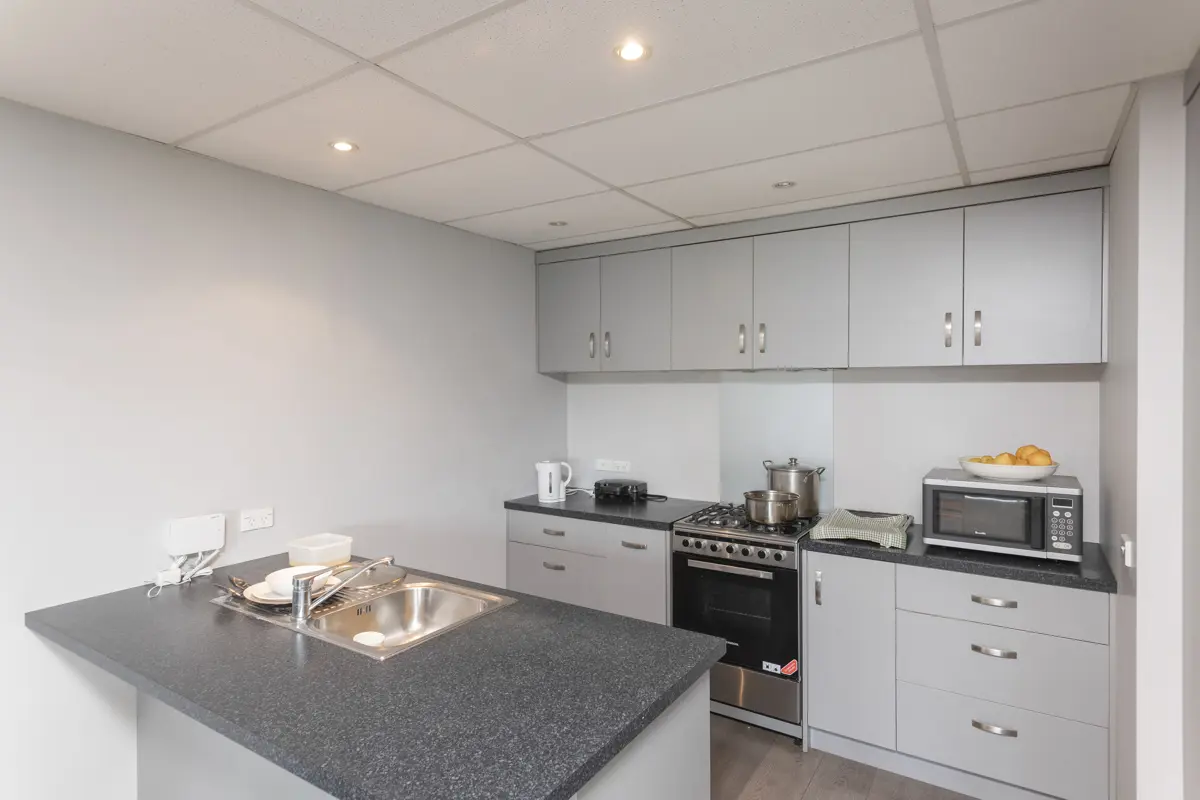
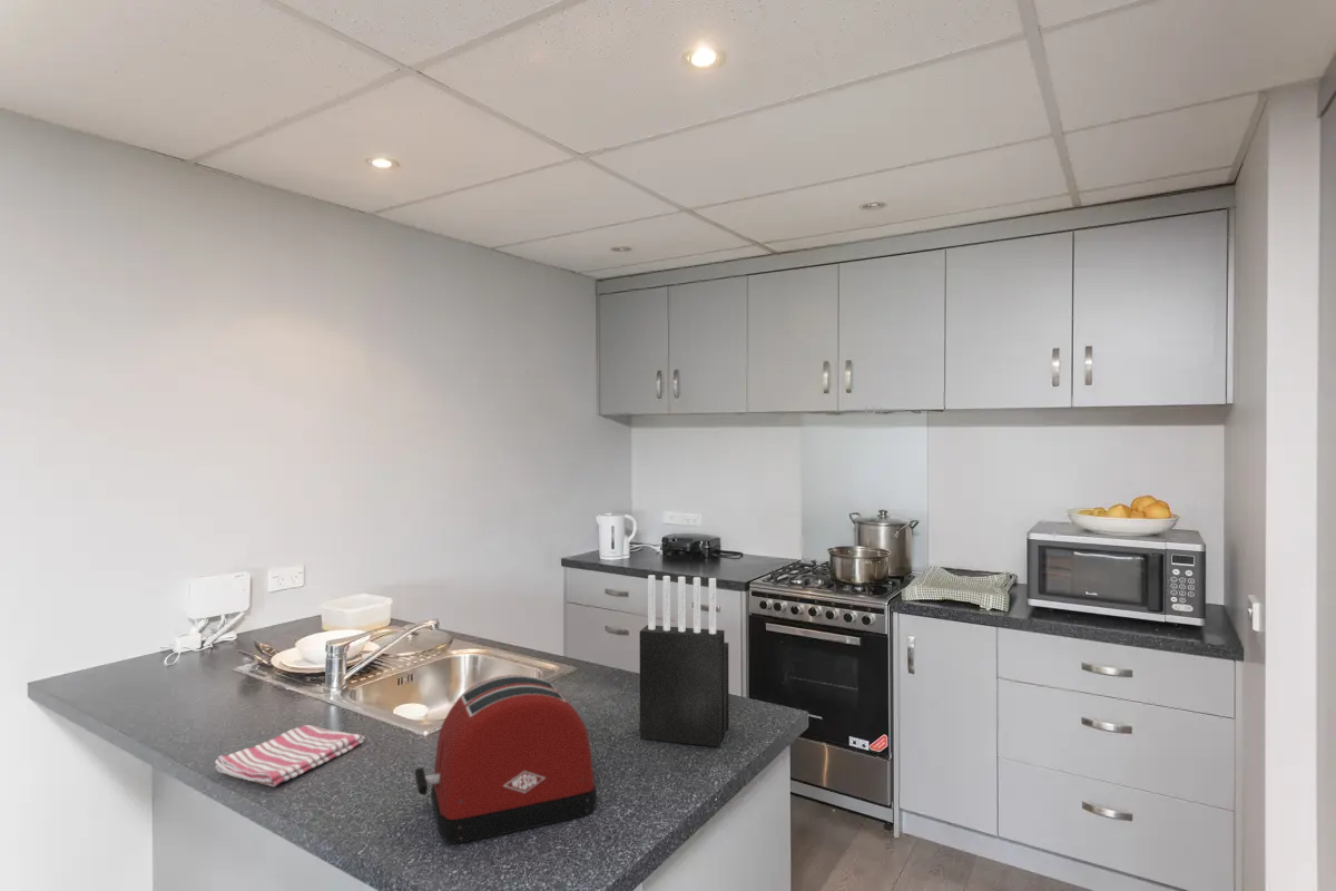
+ dish towel [214,724,365,787]
+ knife block [639,574,730,748]
+ toaster [414,674,598,844]
